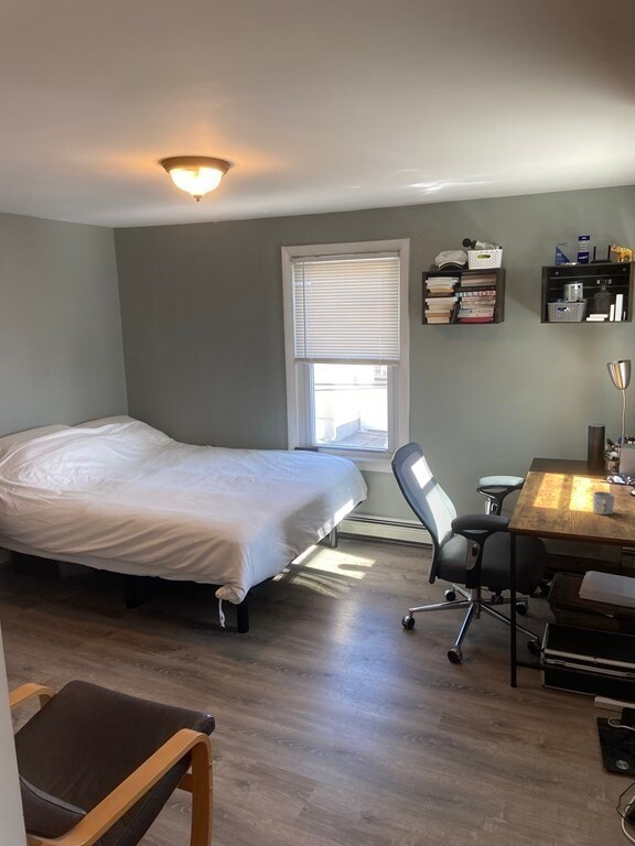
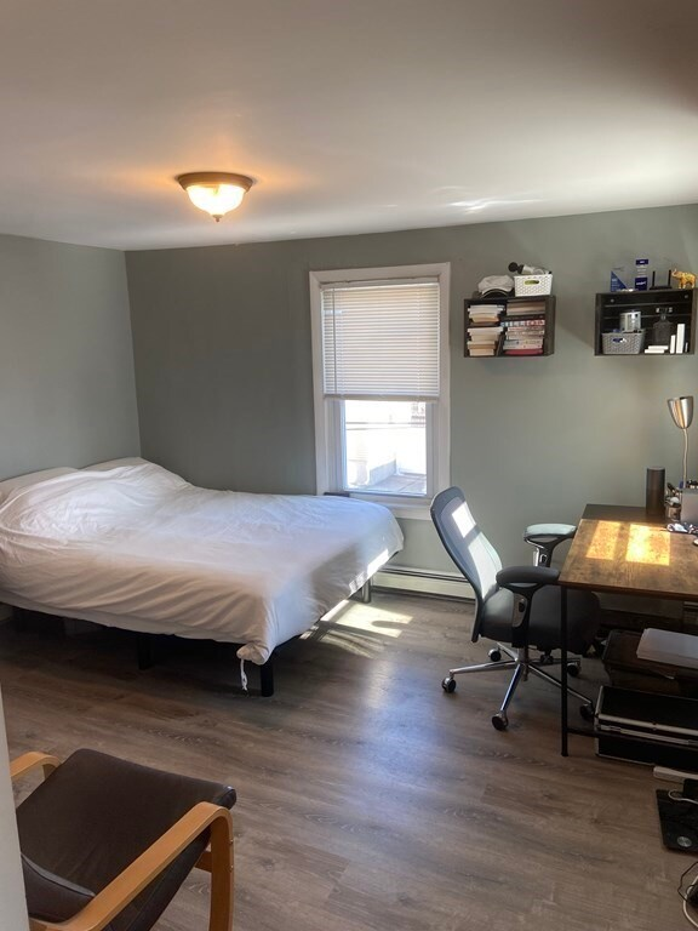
- mug [592,490,615,516]
